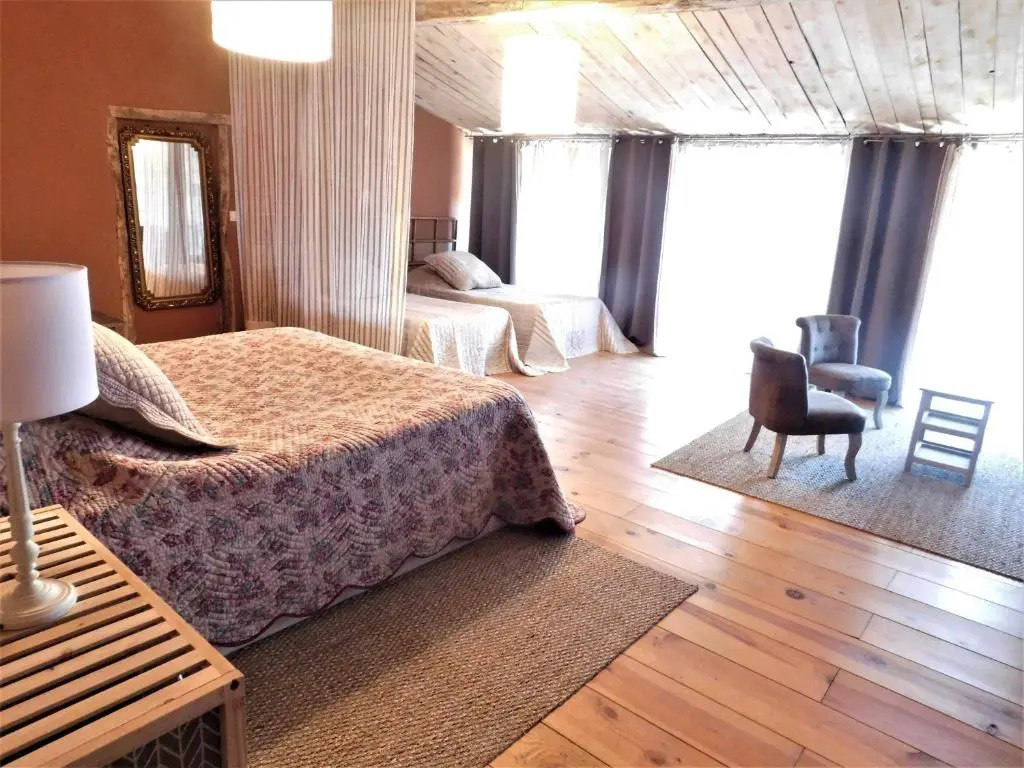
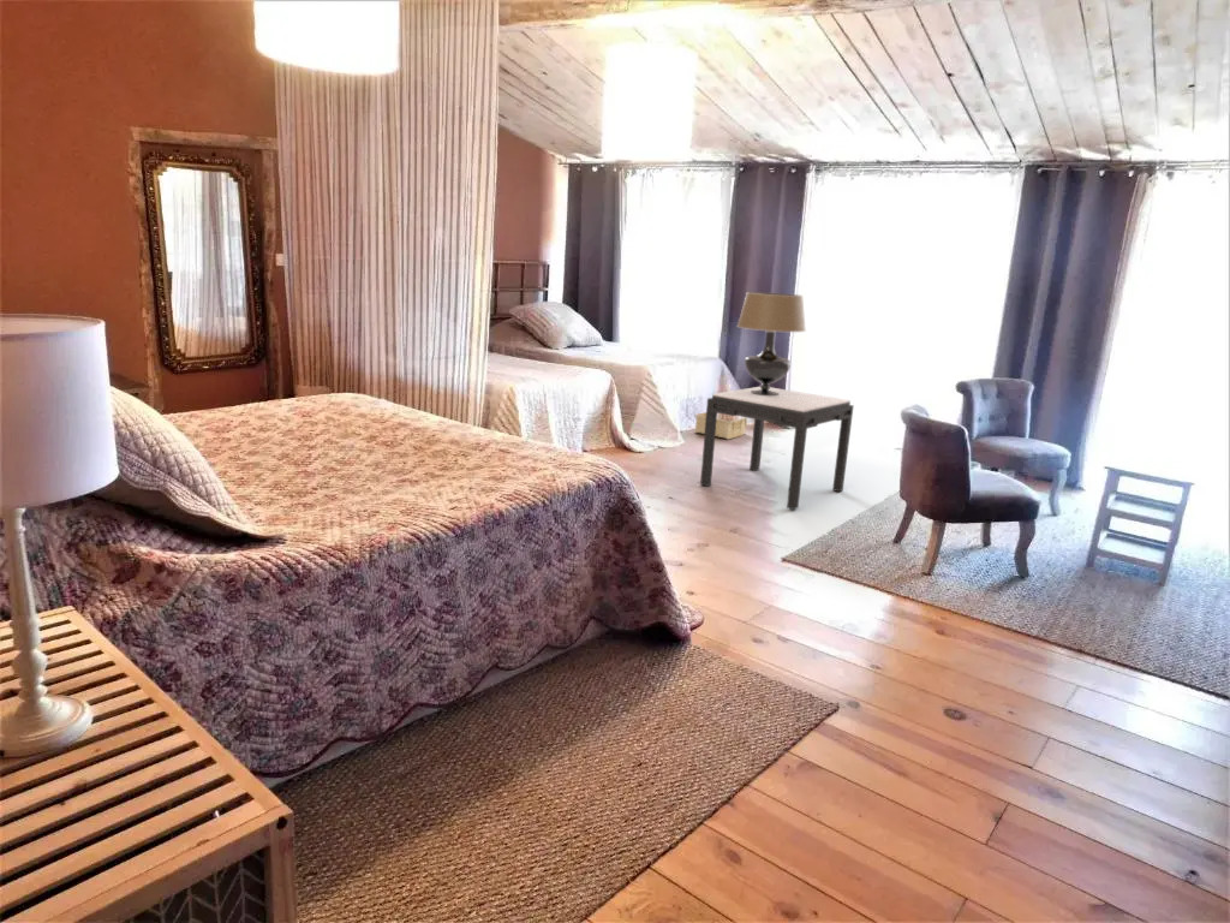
+ side table [699,386,855,511]
+ storage bin [693,411,748,440]
+ table lamp [736,291,807,395]
